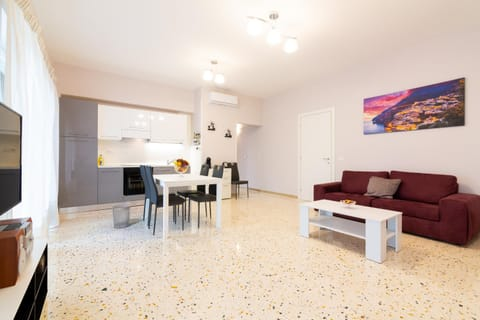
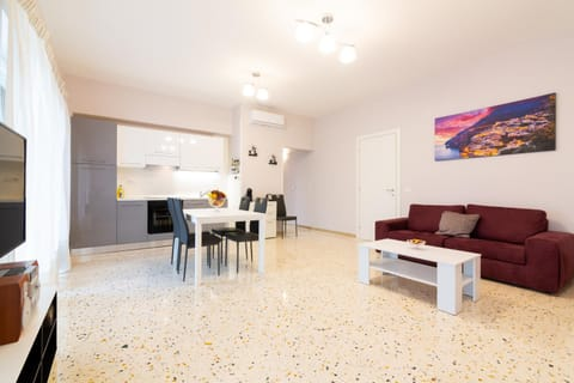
- wastebasket [111,204,131,229]
